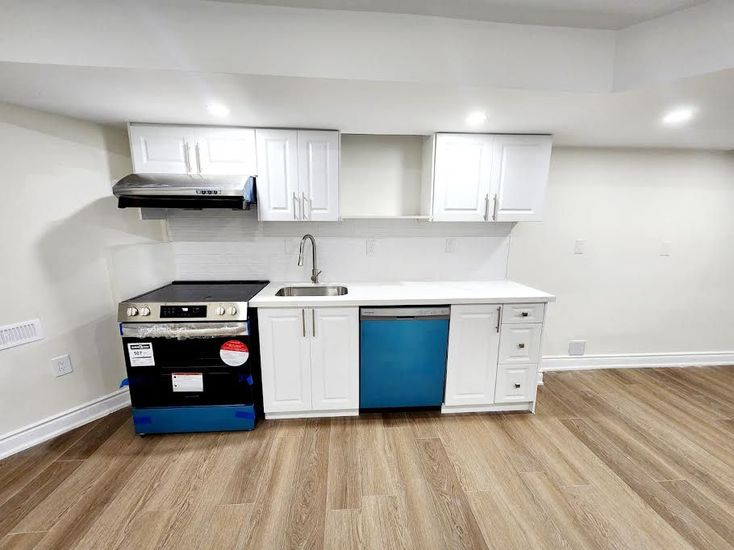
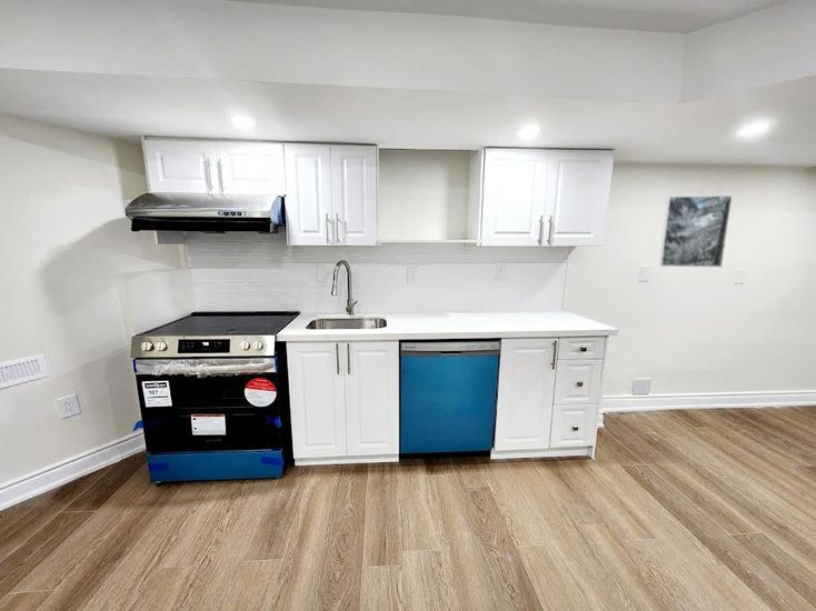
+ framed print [658,194,734,269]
